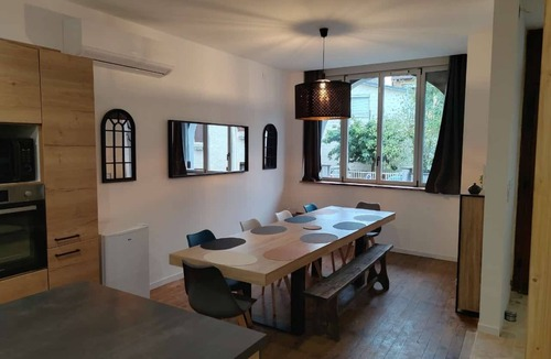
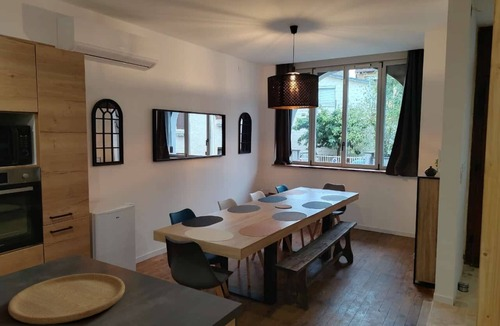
+ cutting board [7,273,126,325]
